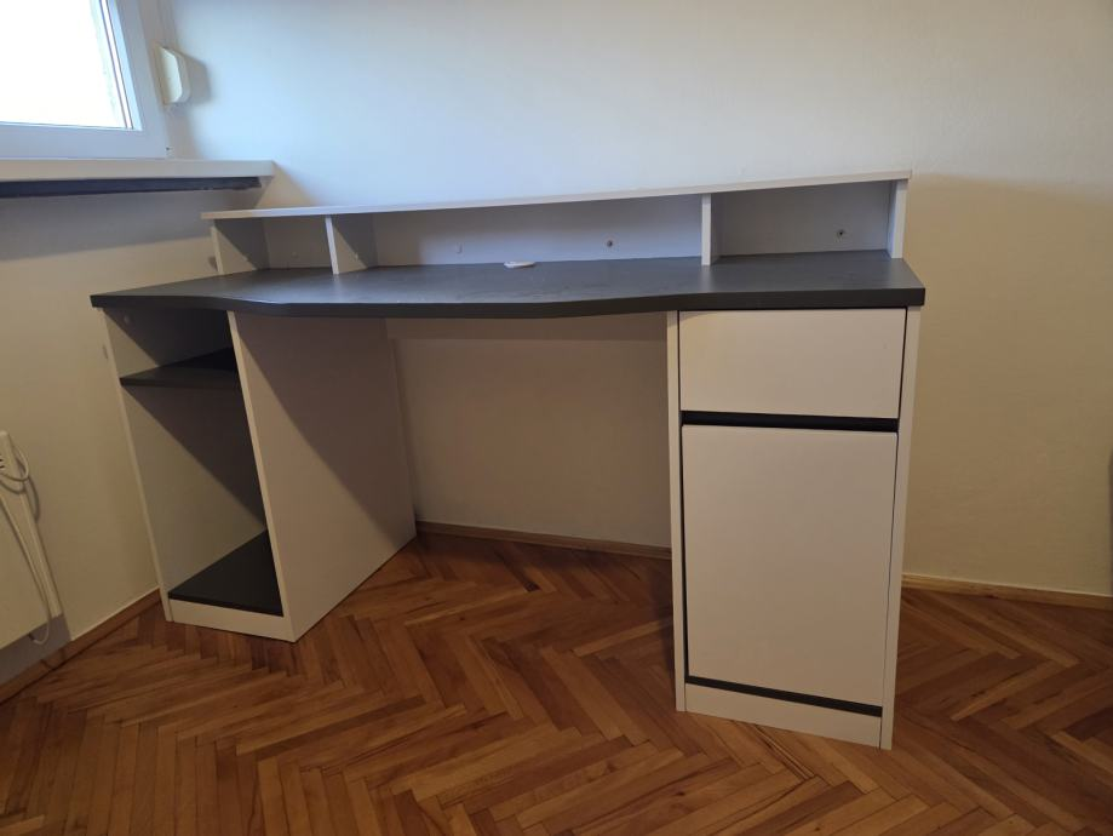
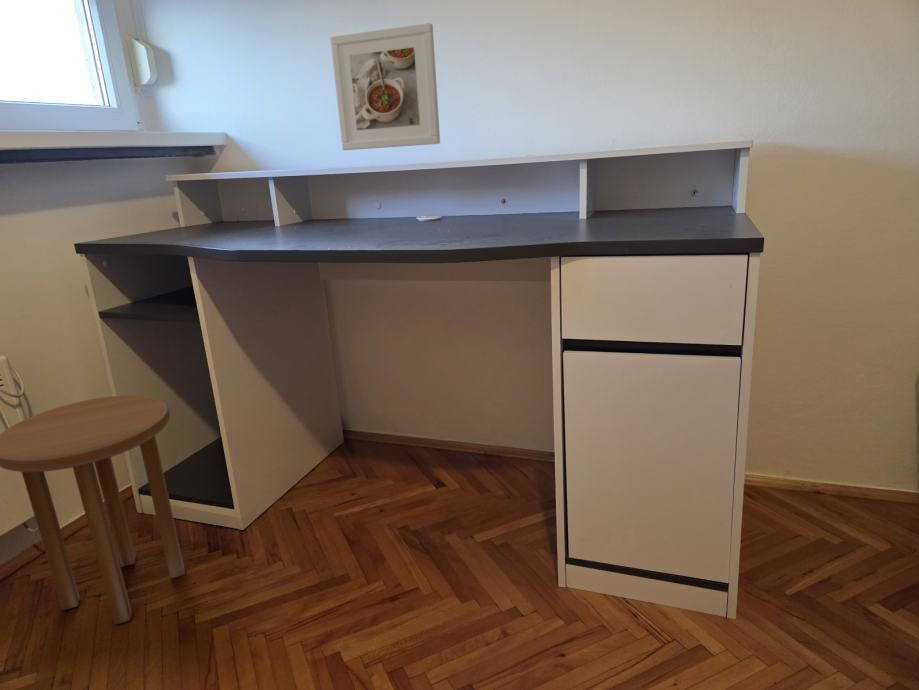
+ side table [0,394,186,626]
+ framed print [329,22,441,151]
